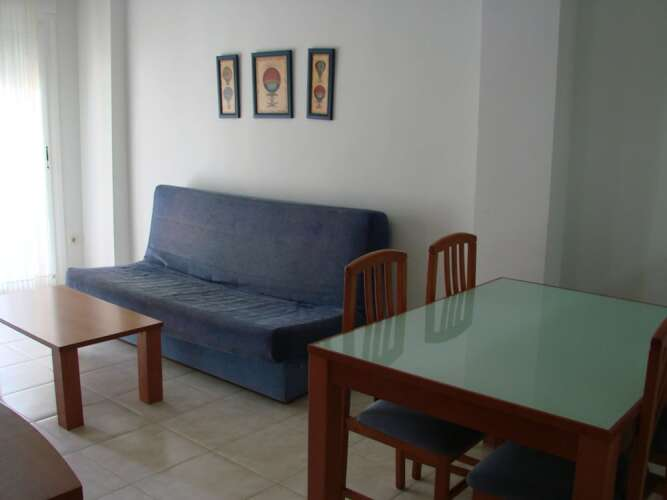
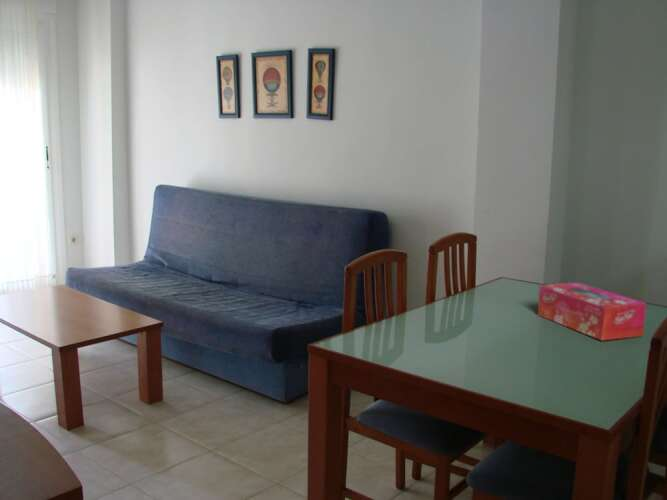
+ tissue box [537,281,647,342]
